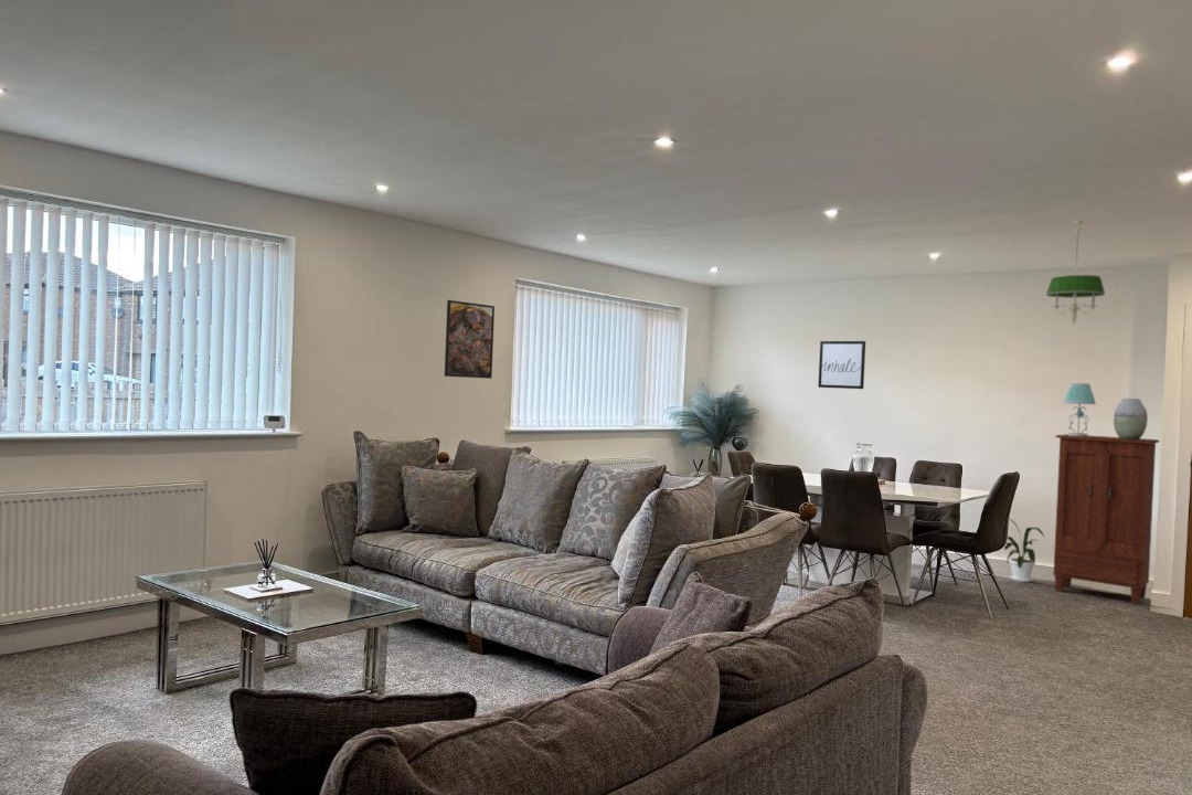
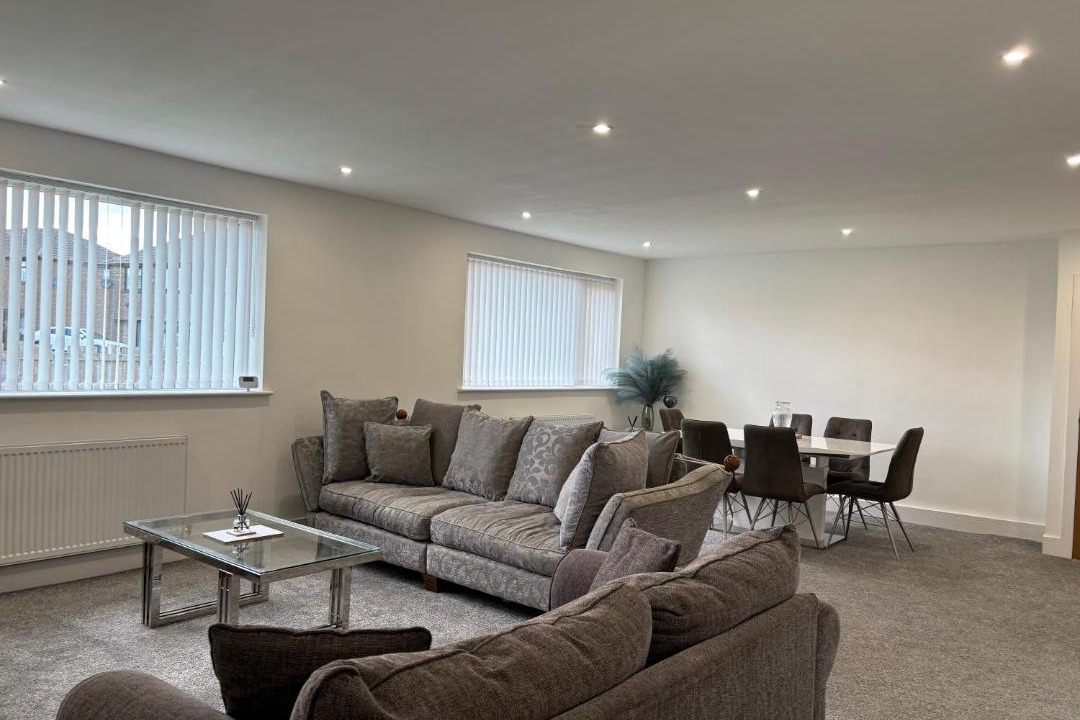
- table lamp [1063,382,1097,436]
- cabinet [1052,433,1160,606]
- wall art [817,340,866,390]
- vase [1113,398,1149,439]
- chandelier [1045,219,1106,325]
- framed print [444,299,496,380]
- house plant [1003,518,1045,583]
